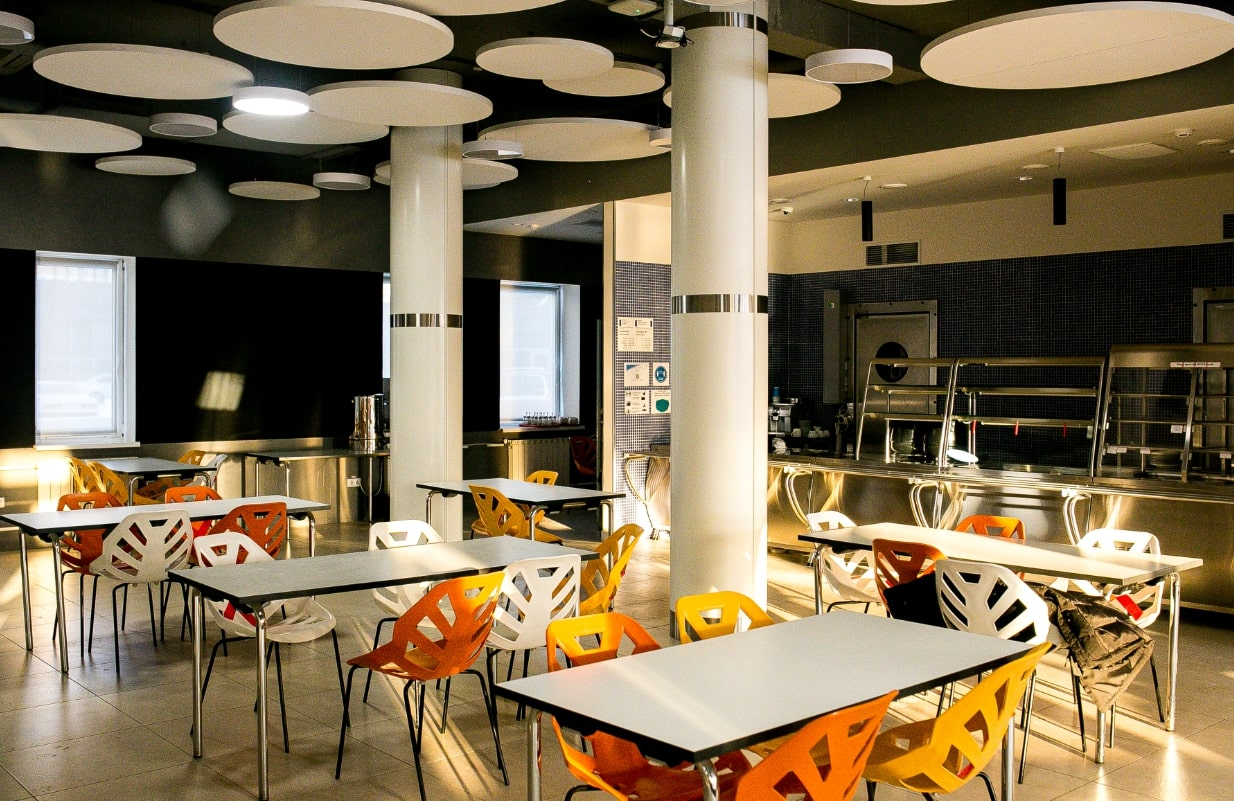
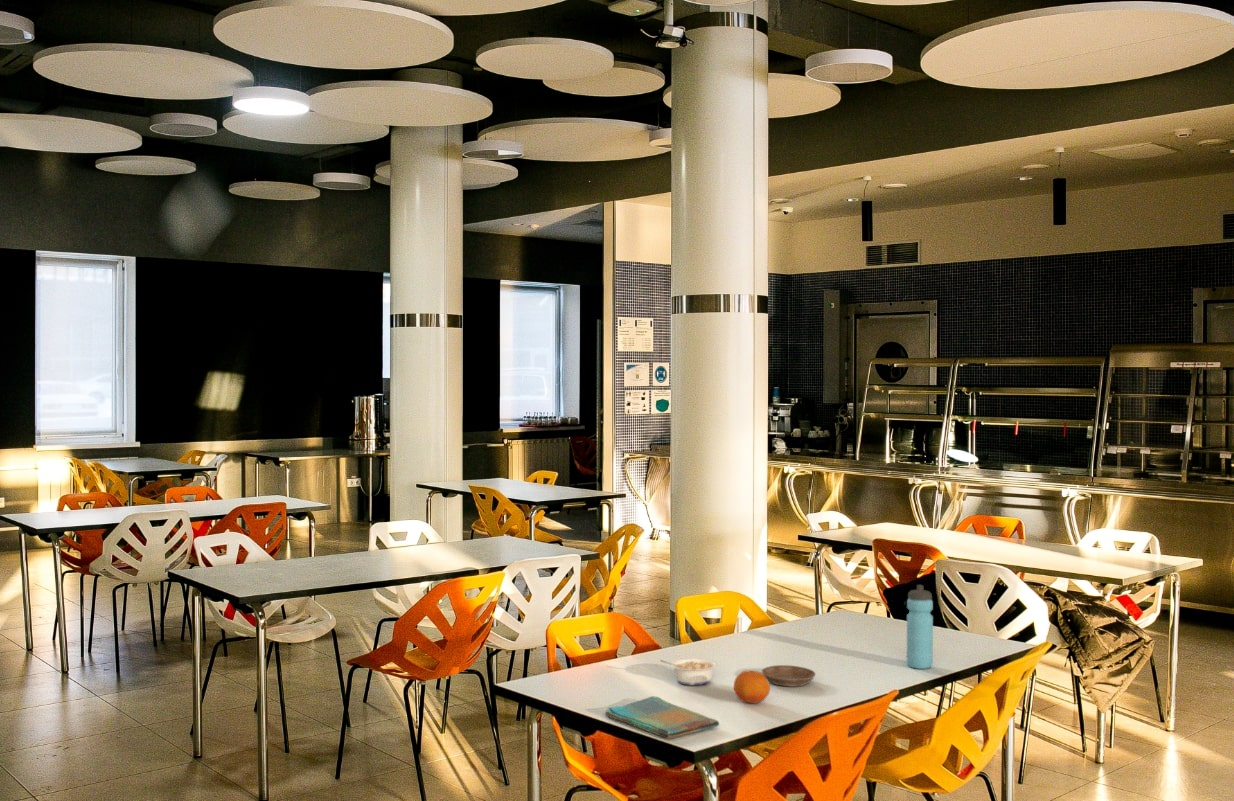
+ fruit [733,669,771,704]
+ saucer [761,664,817,688]
+ dish towel [604,695,720,740]
+ legume [659,657,719,686]
+ water bottle [906,584,934,670]
